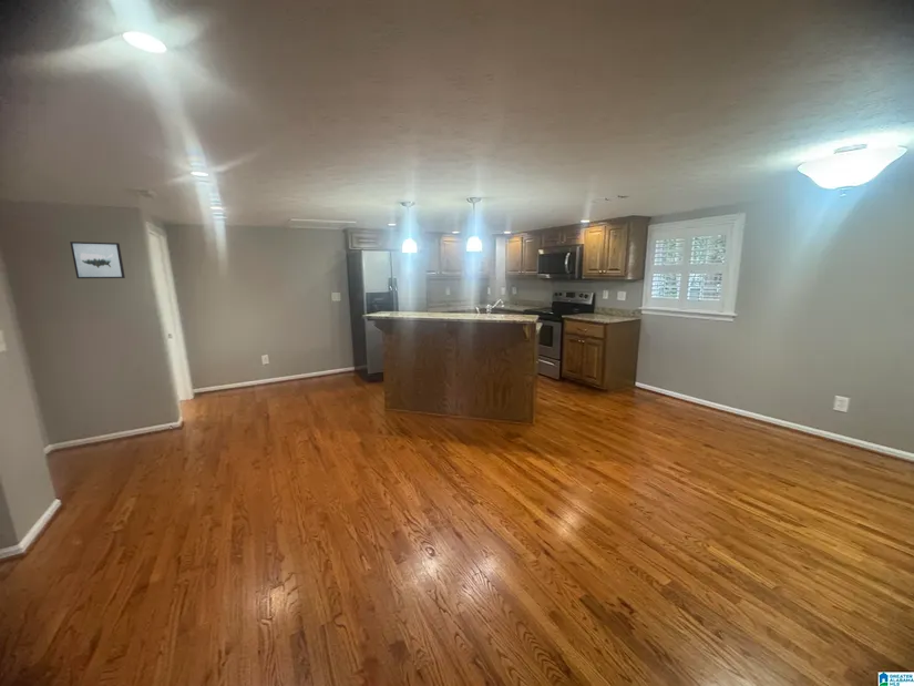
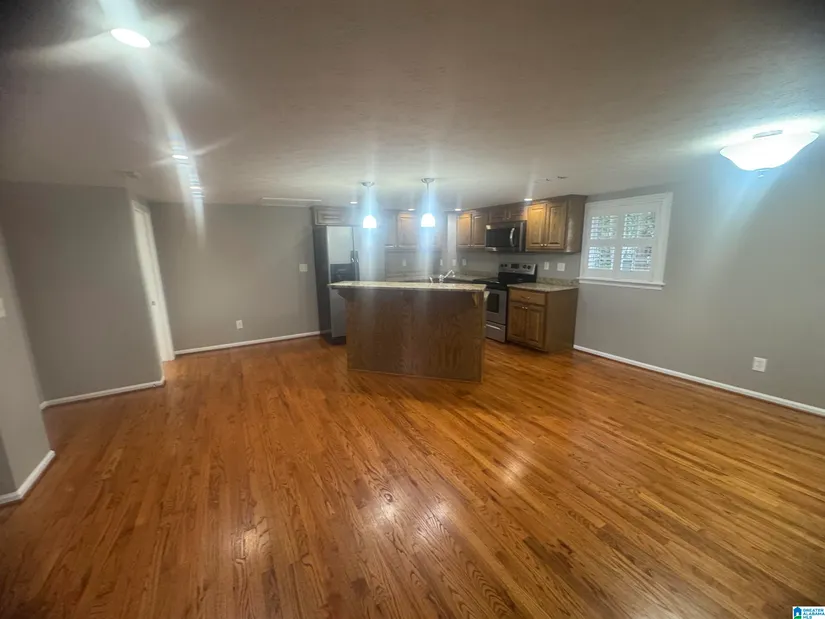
- wall art [69,240,126,279]
